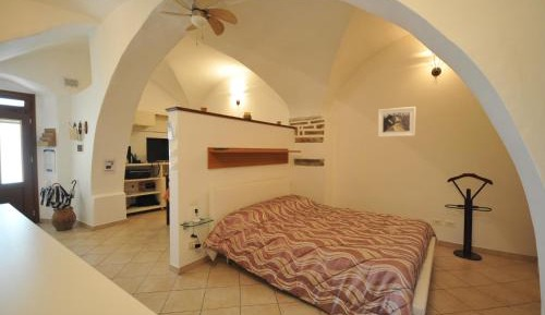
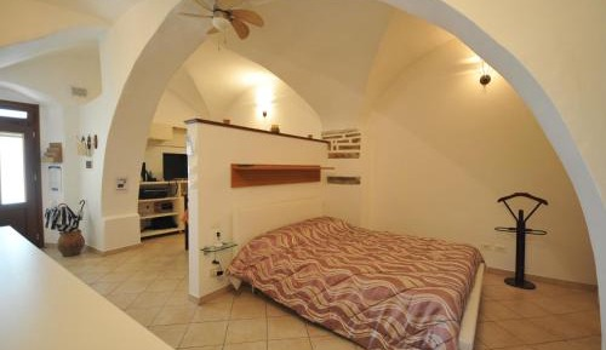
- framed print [377,106,416,138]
